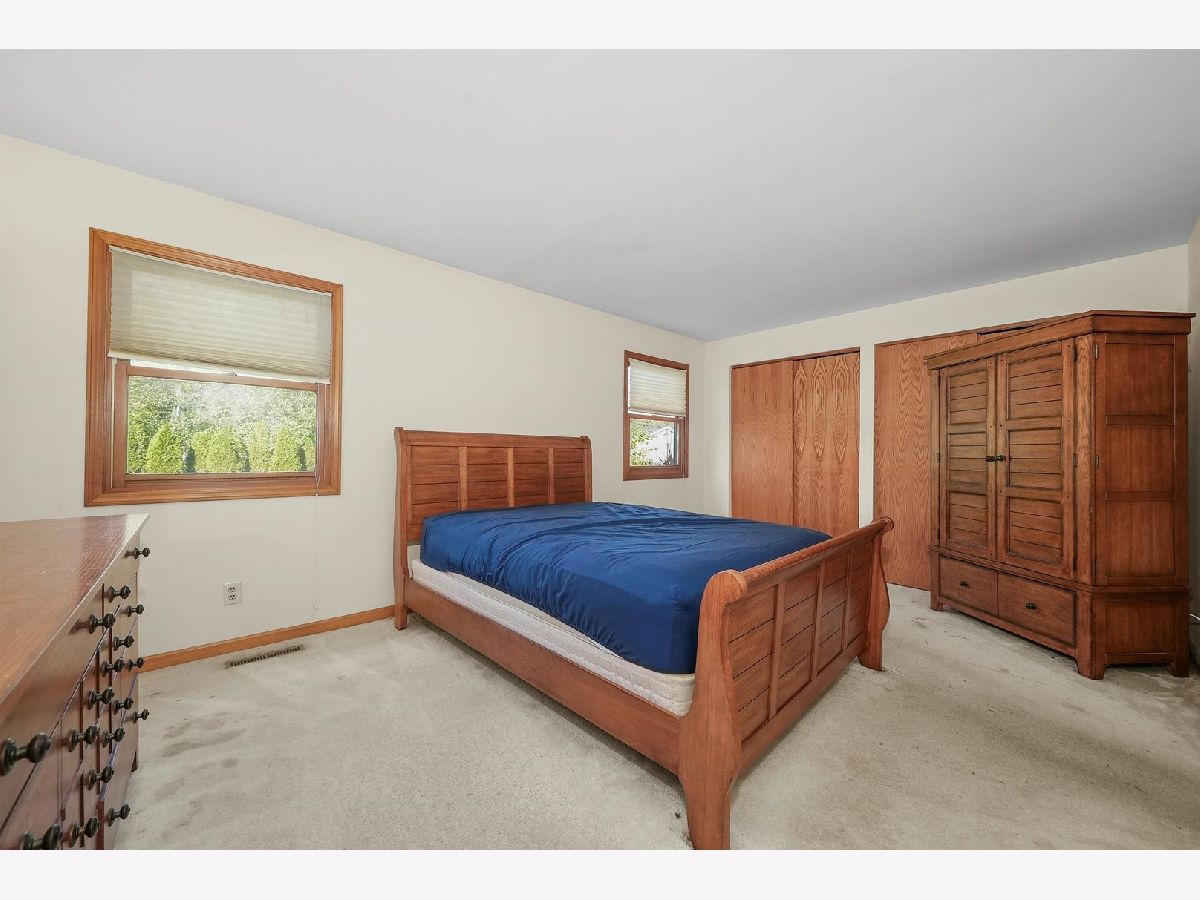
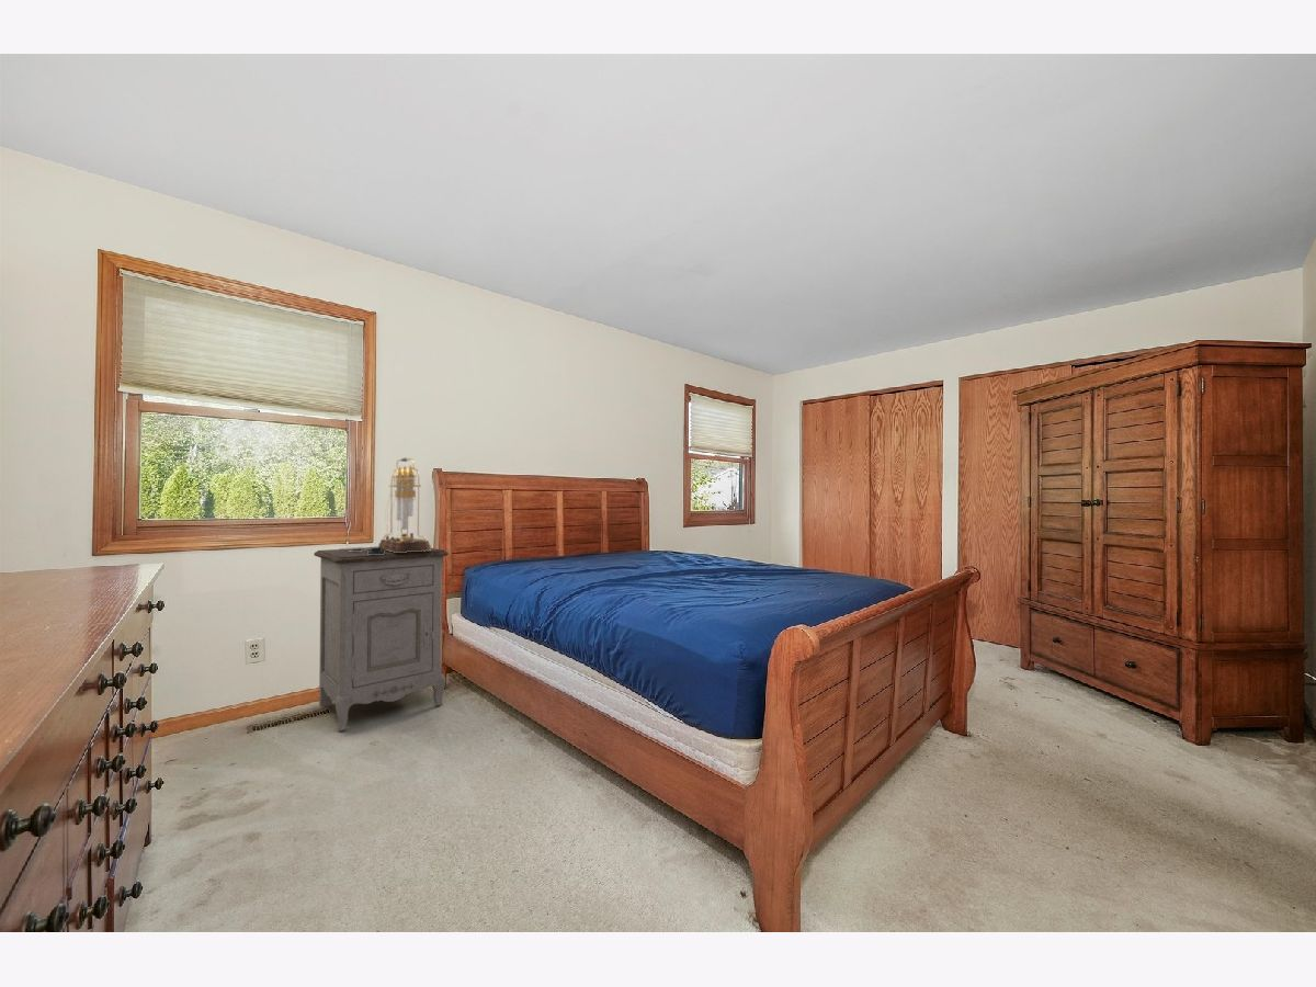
+ nightstand [313,546,450,733]
+ table lamp [338,456,432,555]
